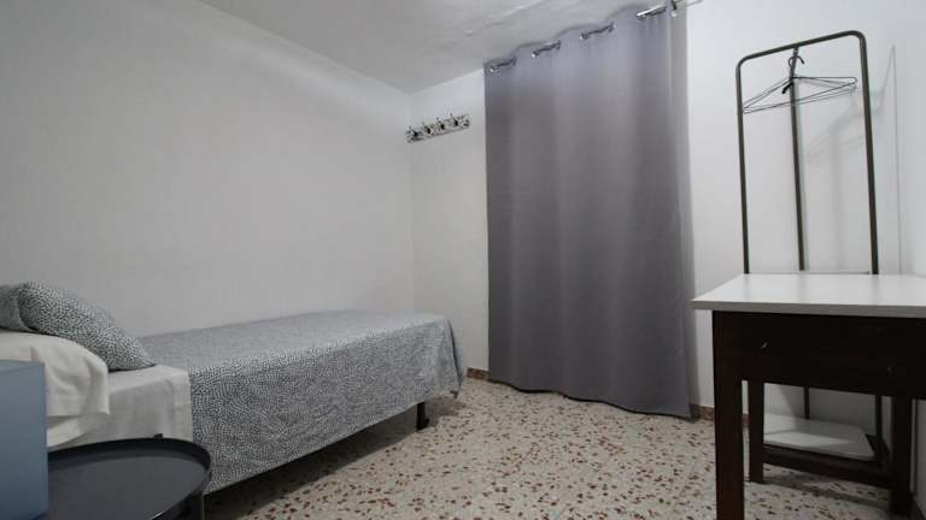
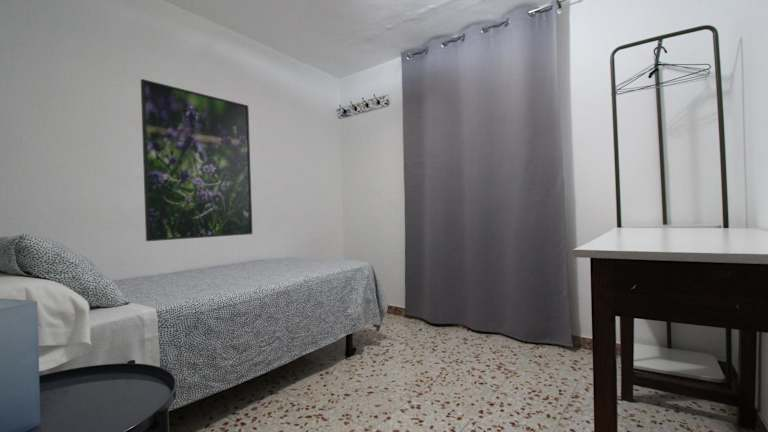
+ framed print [140,78,254,242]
